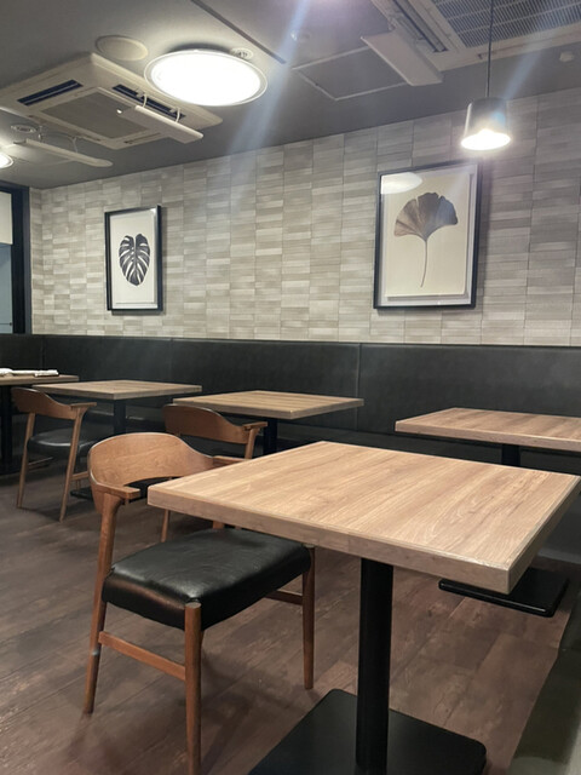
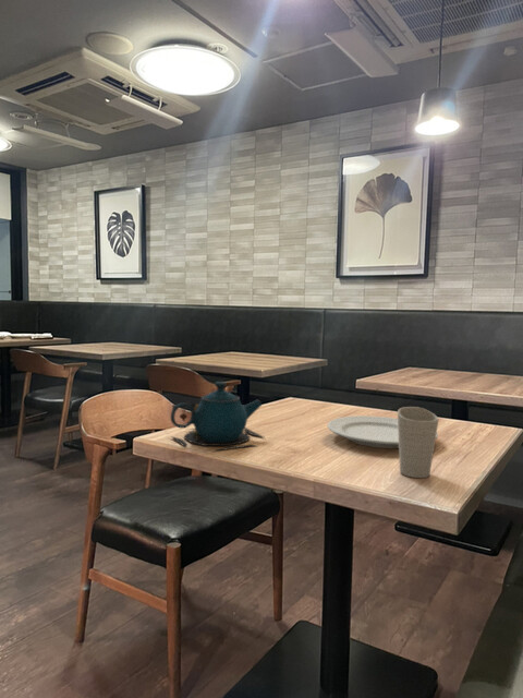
+ cup [397,406,439,479]
+ teapot [170,381,265,453]
+ chinaware [327,414,439,449]
